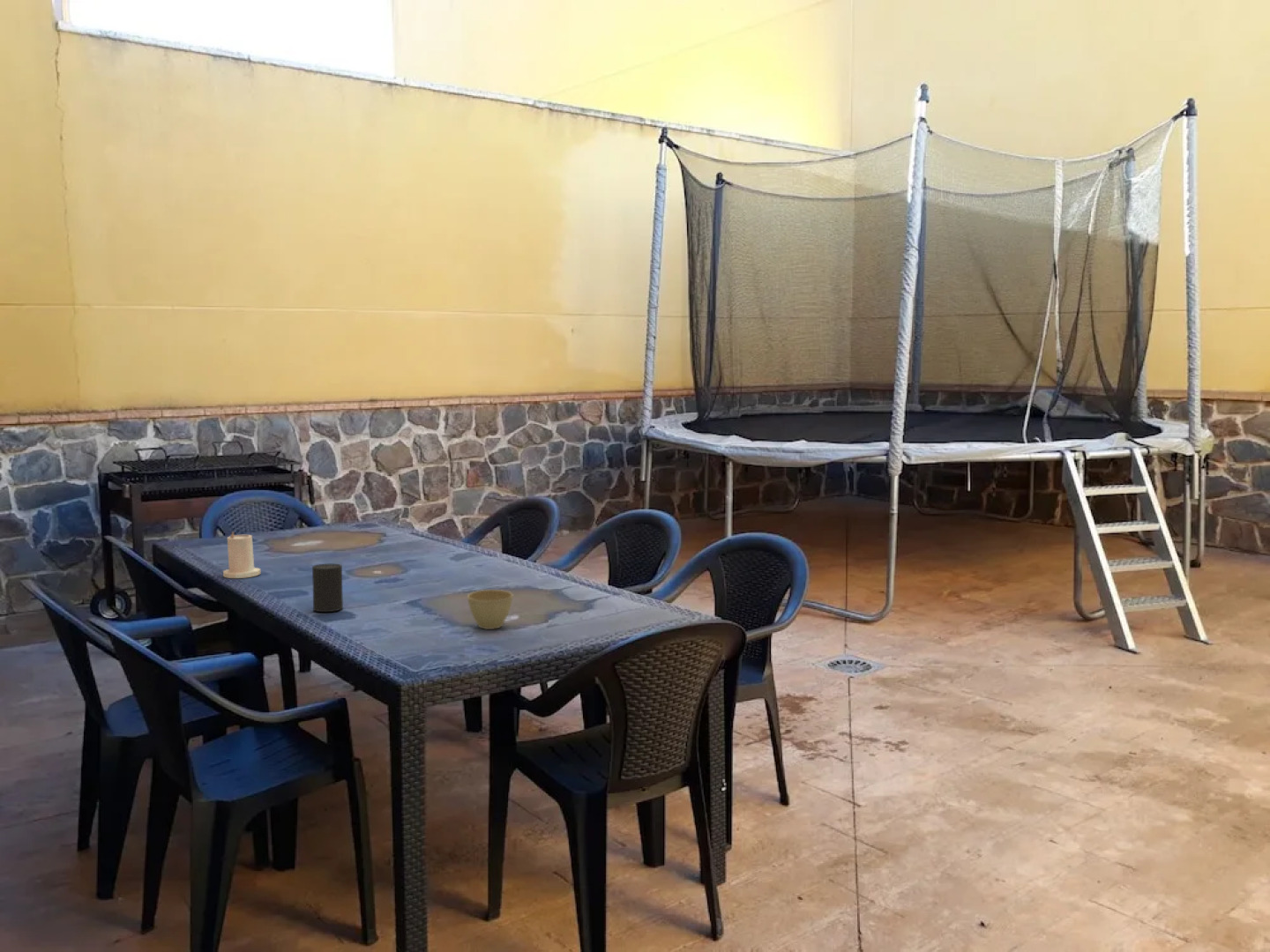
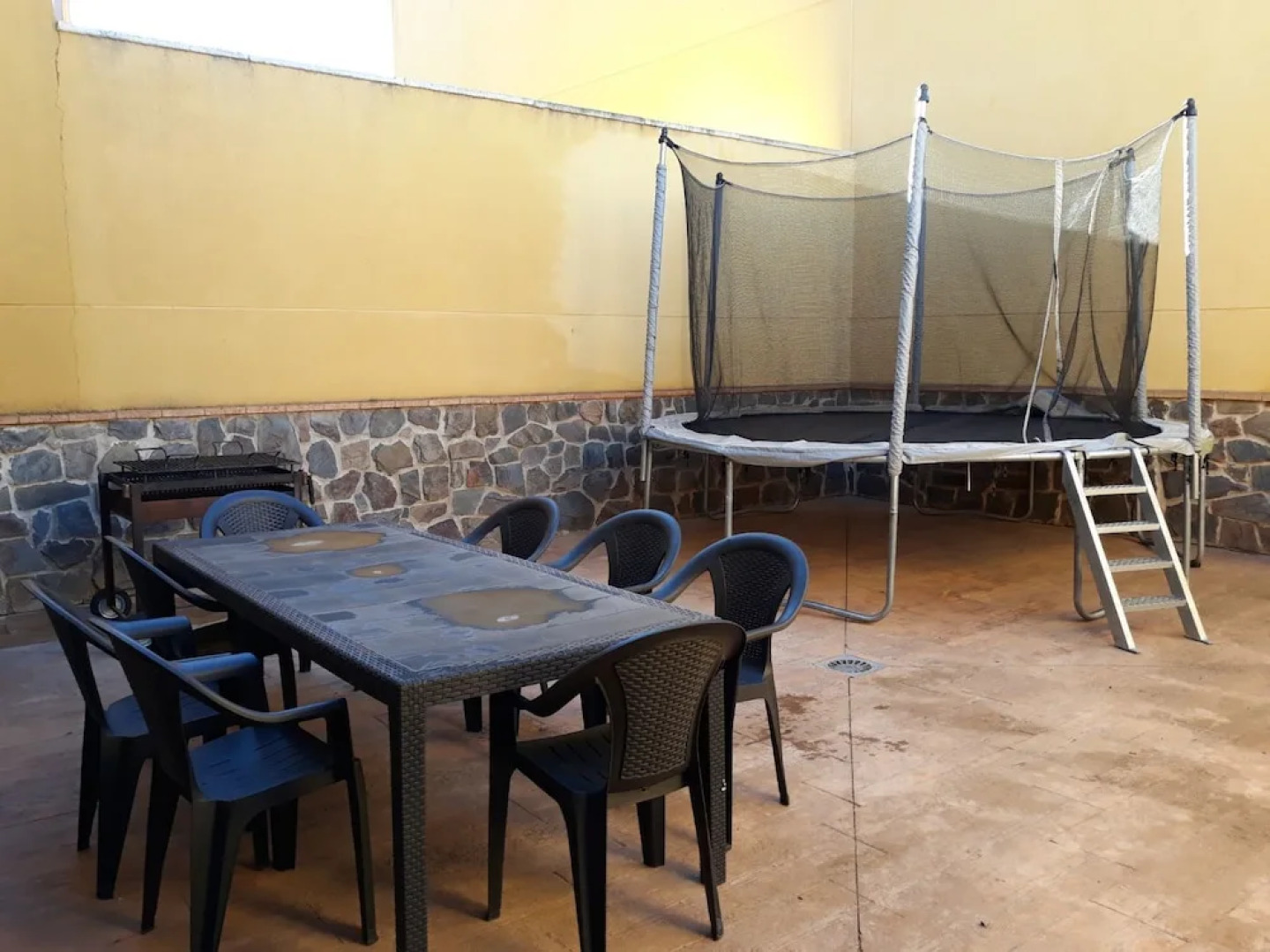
- cup [311,563,344,613]
- flower pot [467,589,513,630]
- candle [222,531,262,579]
